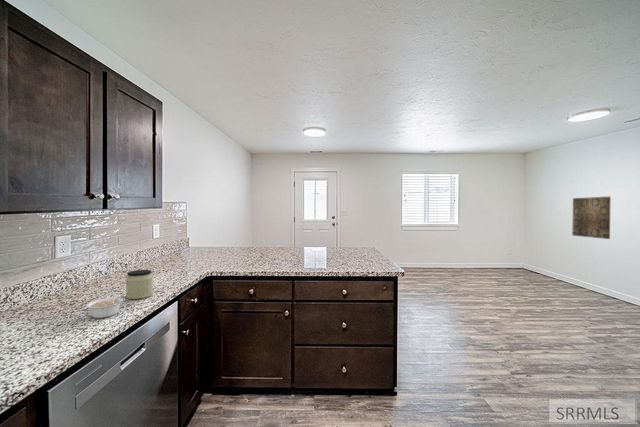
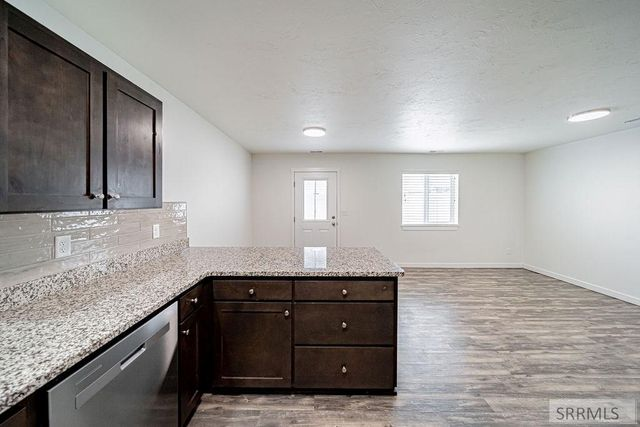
- legume [85,293,126,319]
- wall art [571,196,612,240]
- jar [125,269,154,300]
